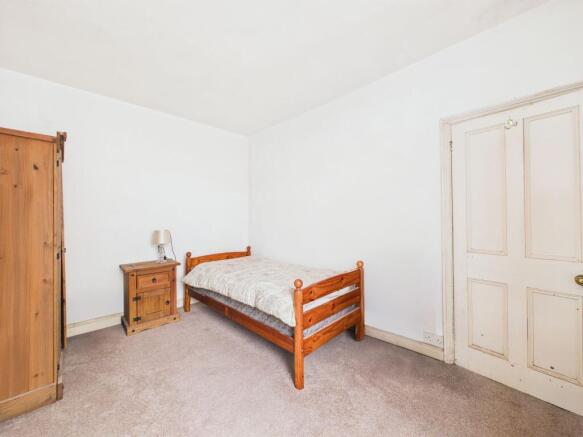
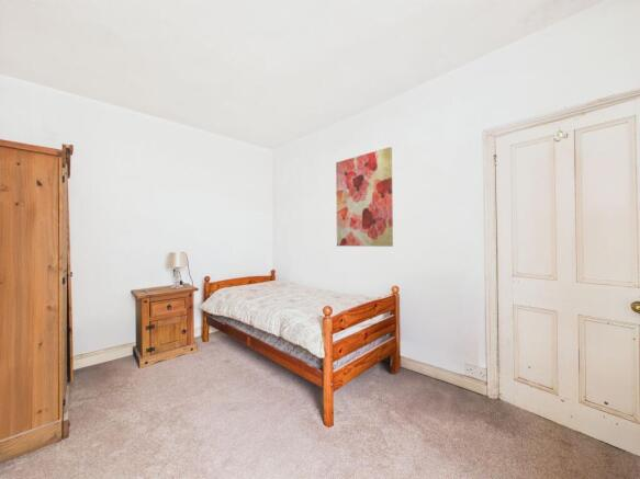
+ wall art [335,146,394,248]
